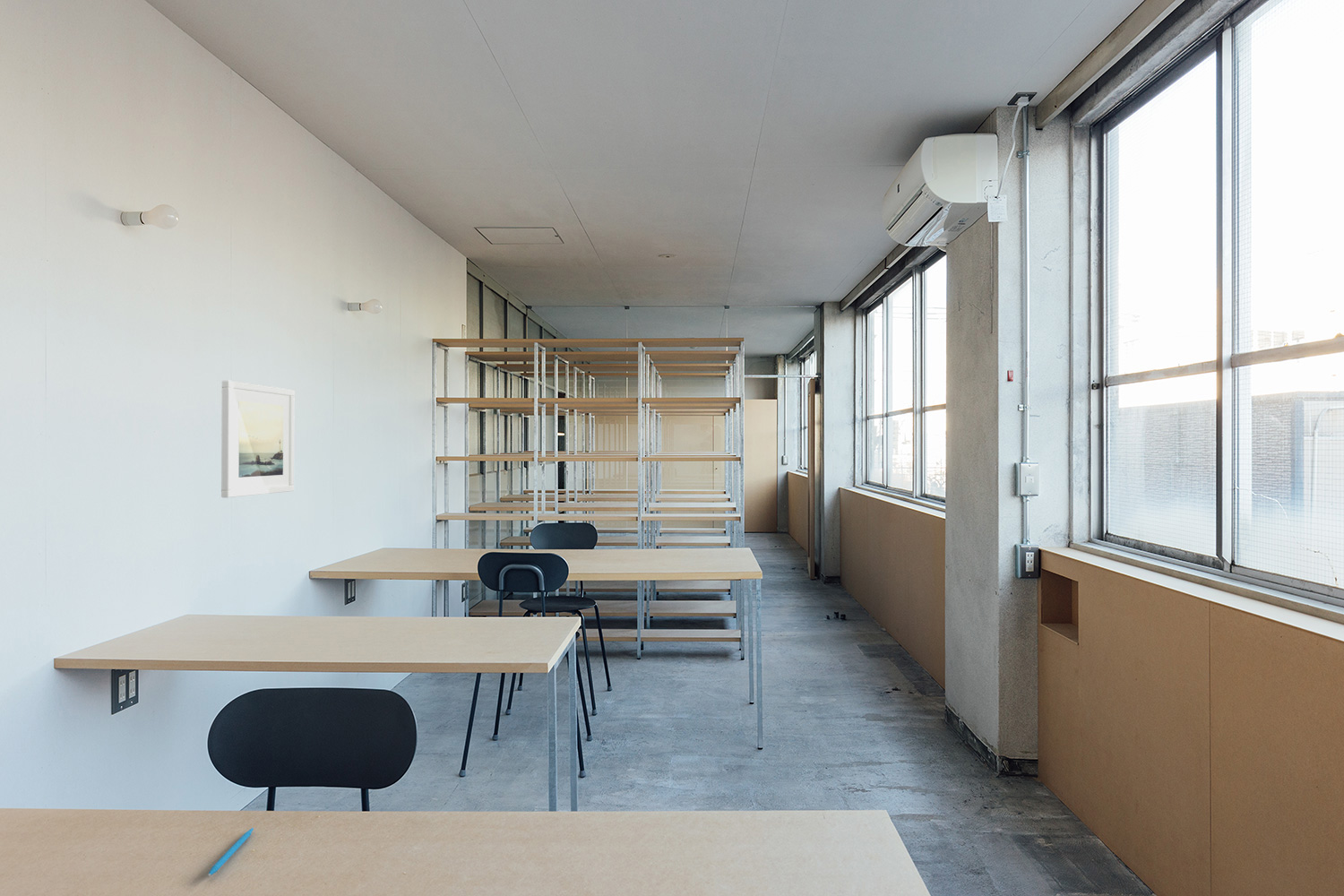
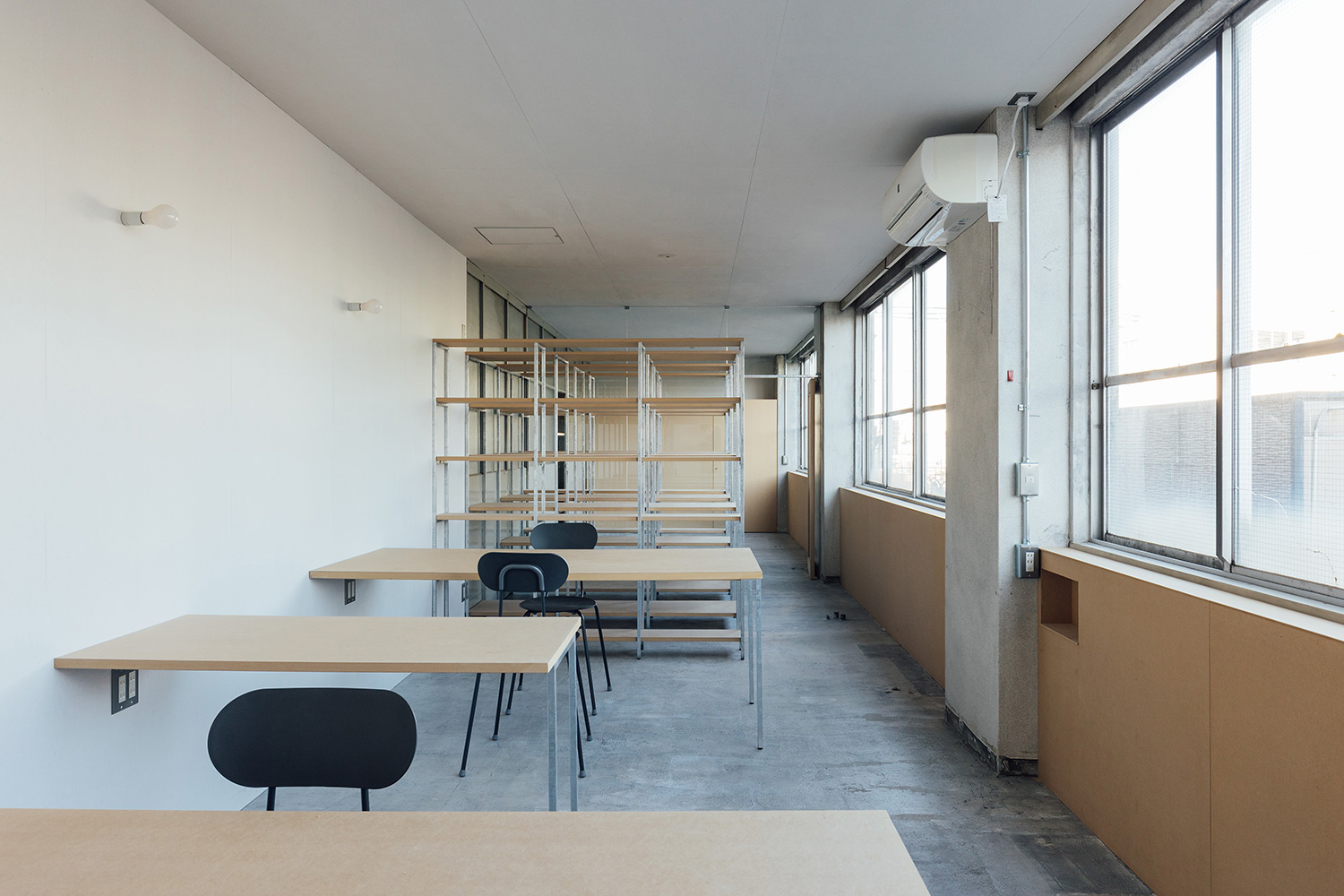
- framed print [220,379,295,498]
- pen [207,827,254,877]
